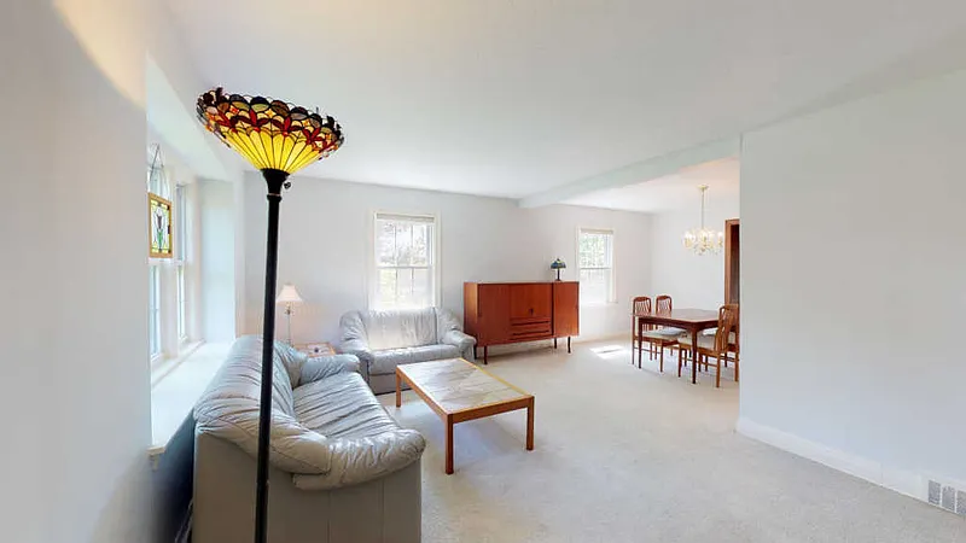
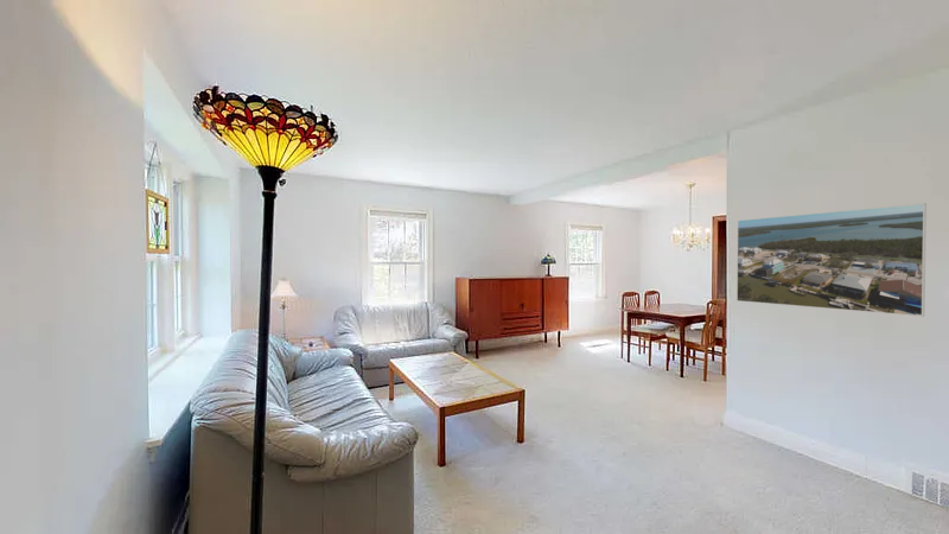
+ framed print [735,202,928,318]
